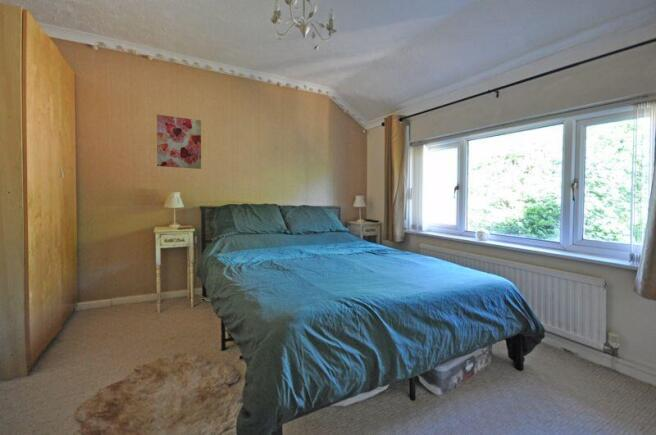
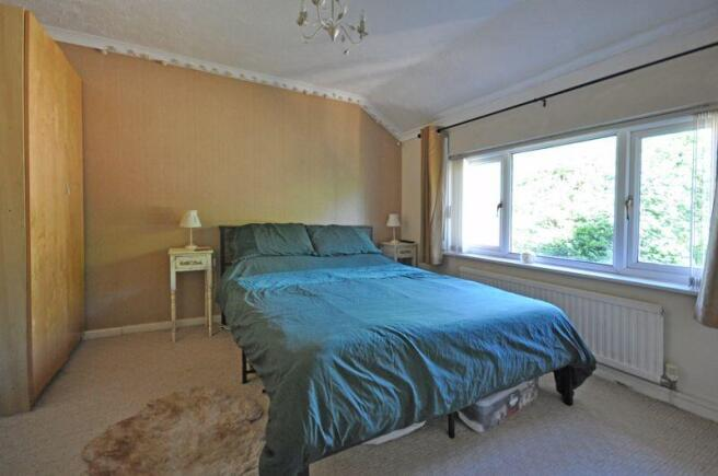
- wall art [156,114,202,170]
